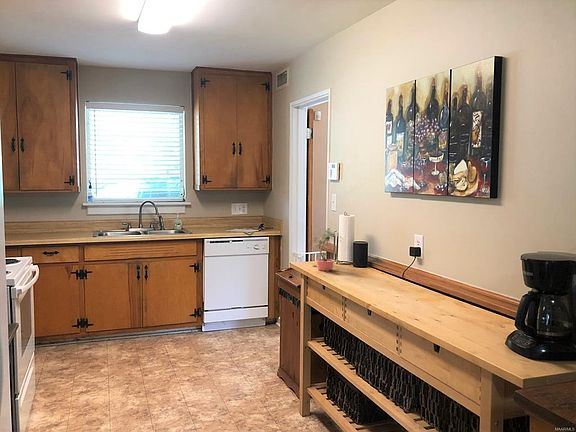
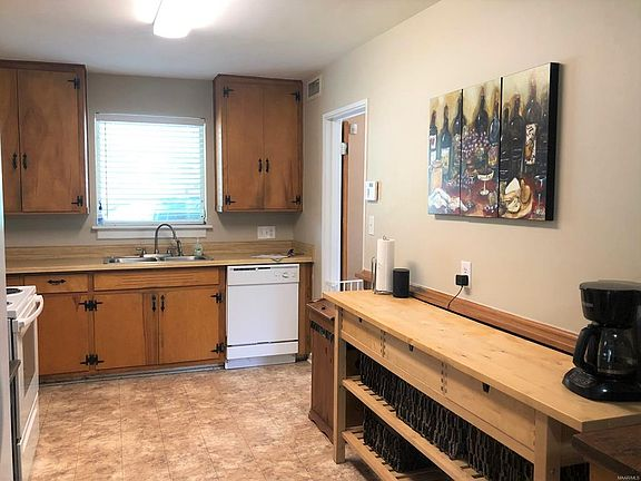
- potted plant [311,227,337,272]
